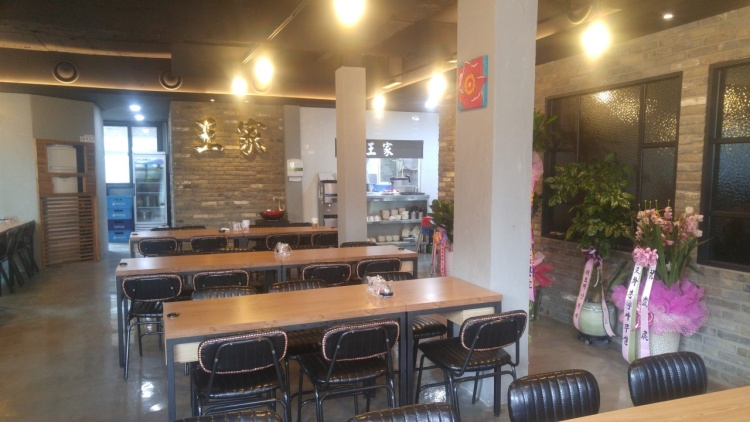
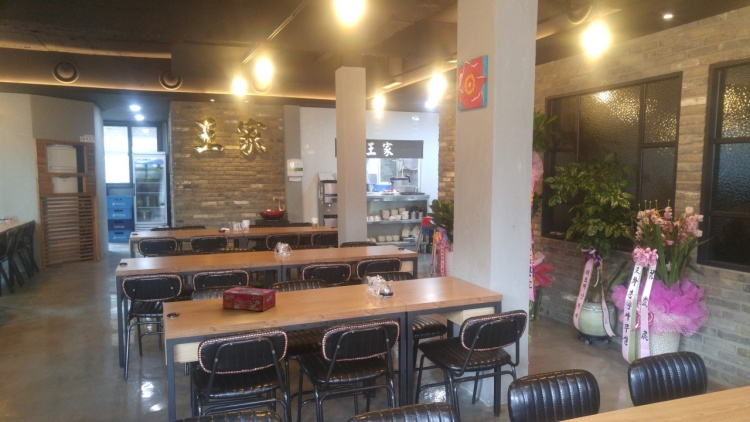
+ tissue box [222,286,277,312]
